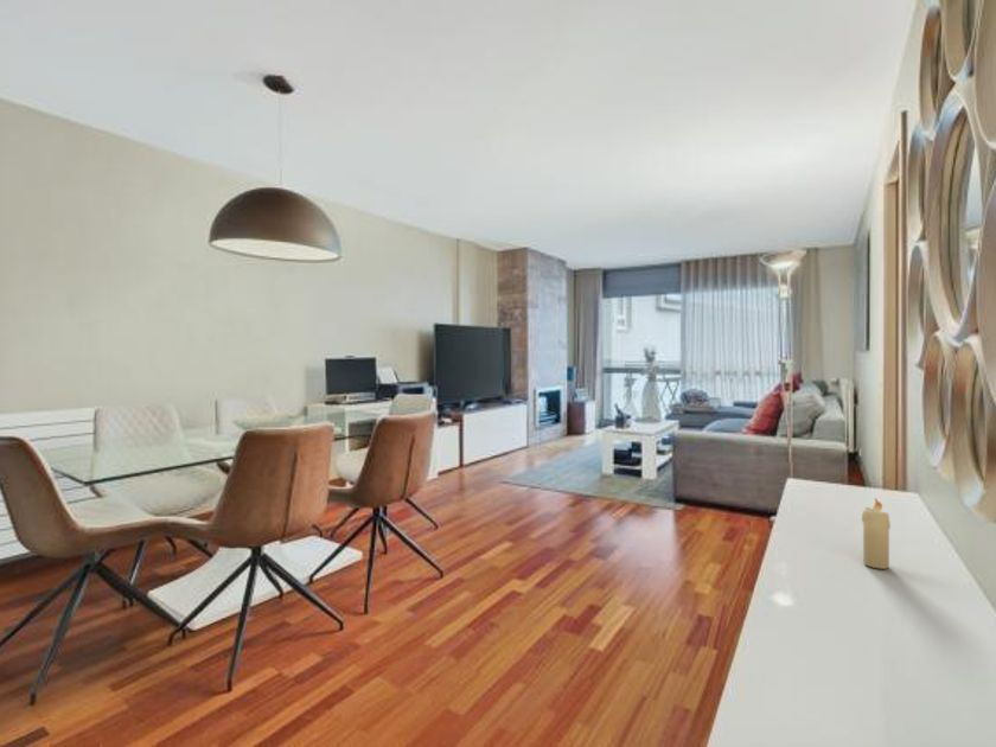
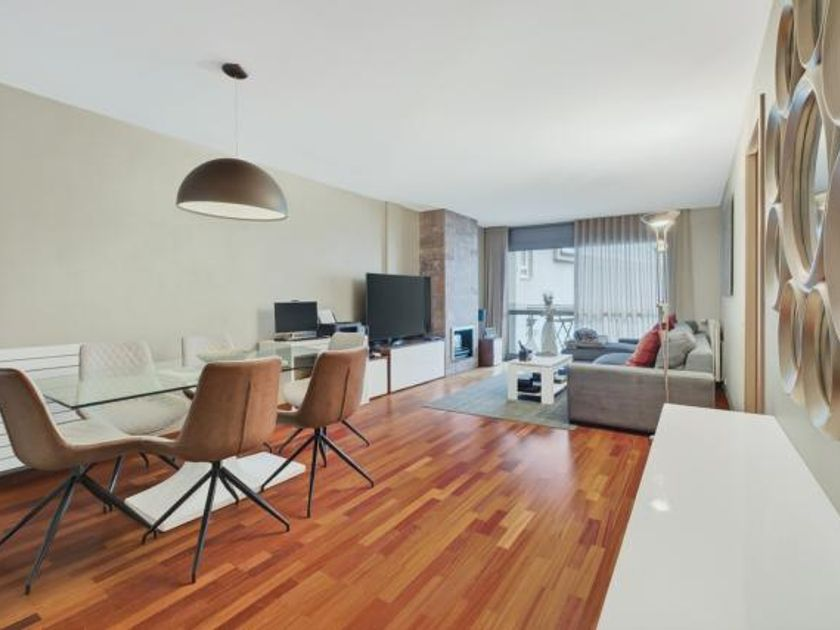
- candle [861,497,892,570]
